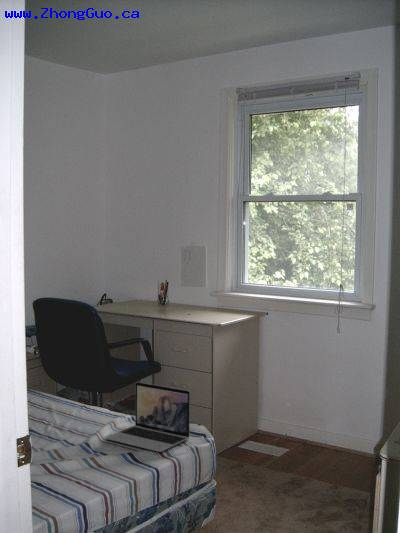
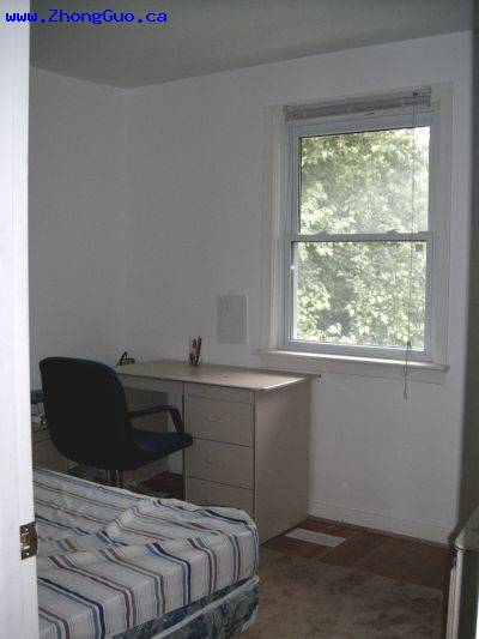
- laptop [105,381,191,453]
